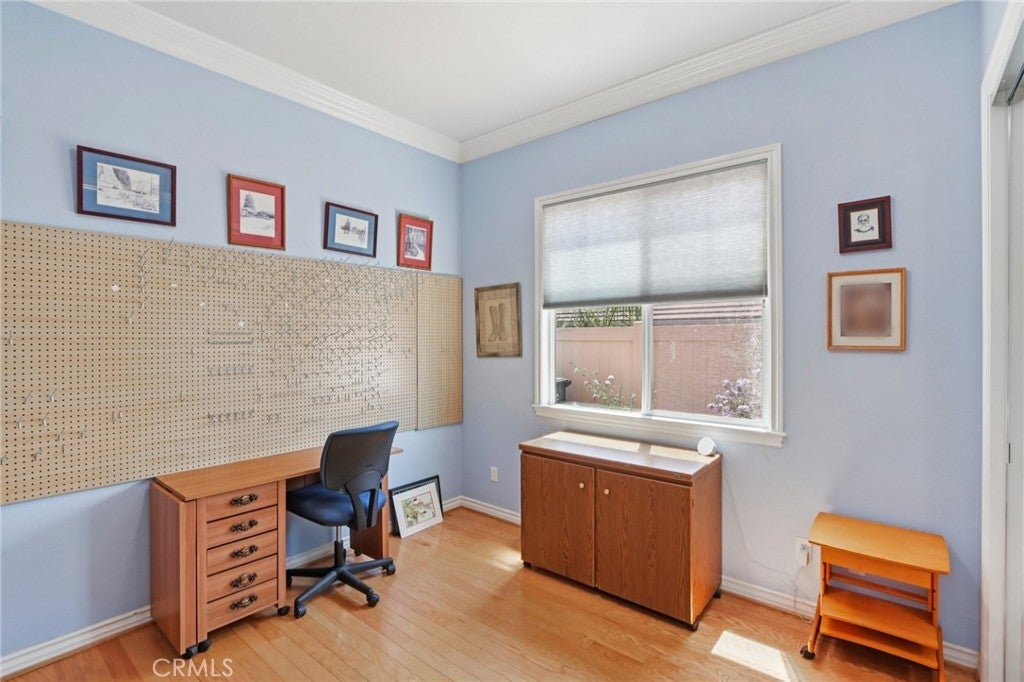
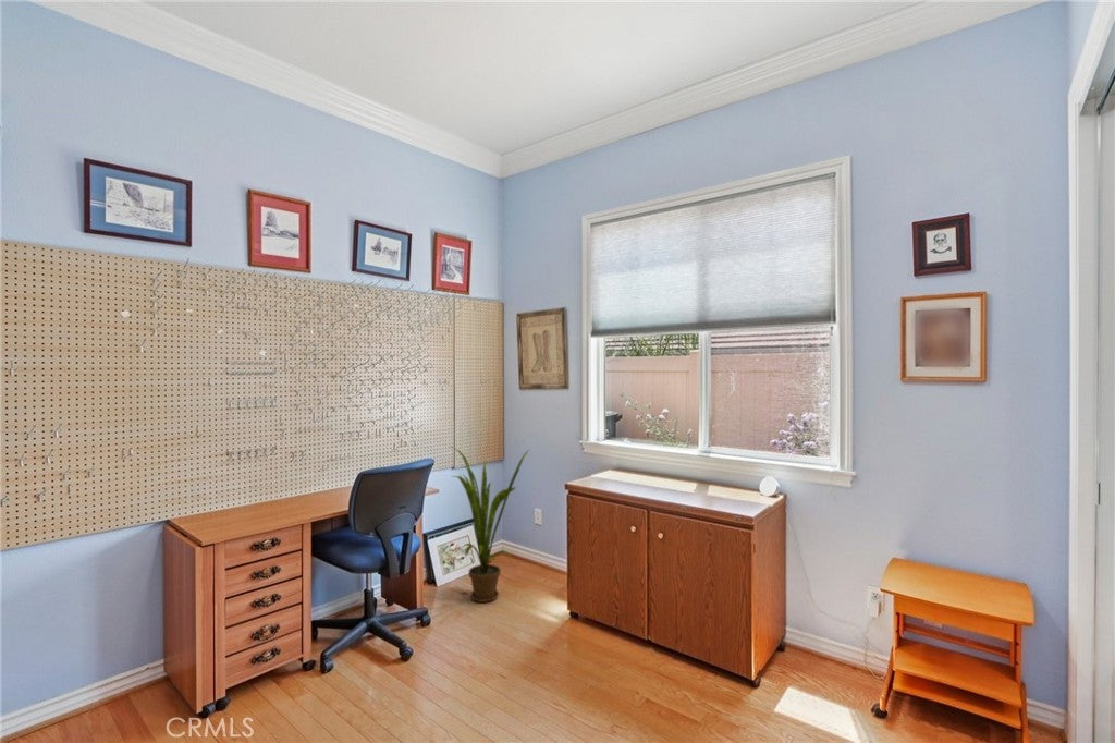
+ house plant [450,446,530,604]
